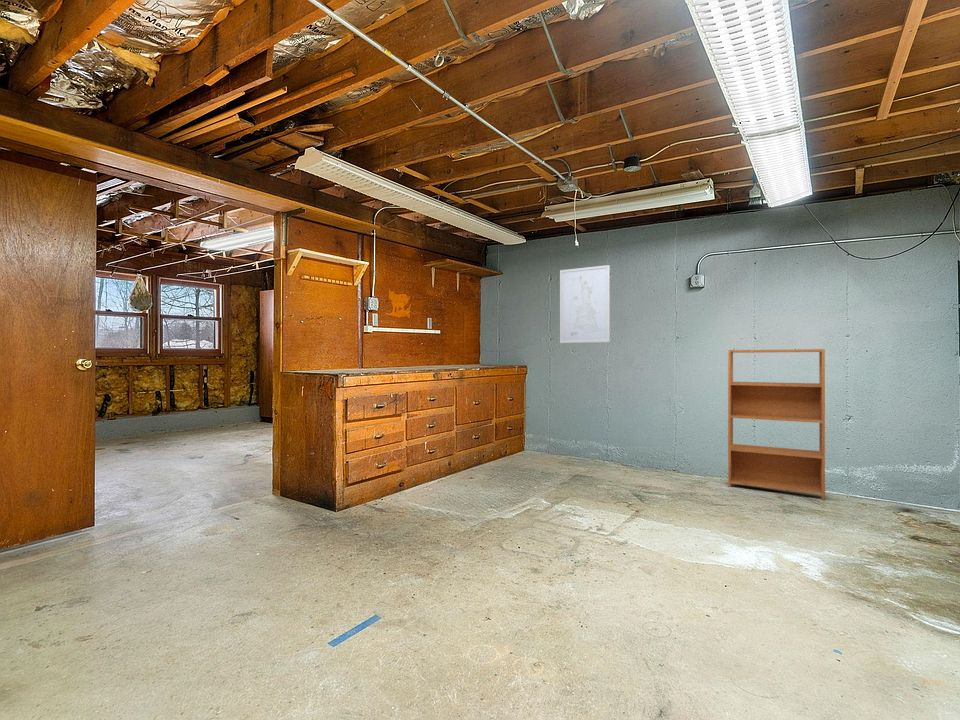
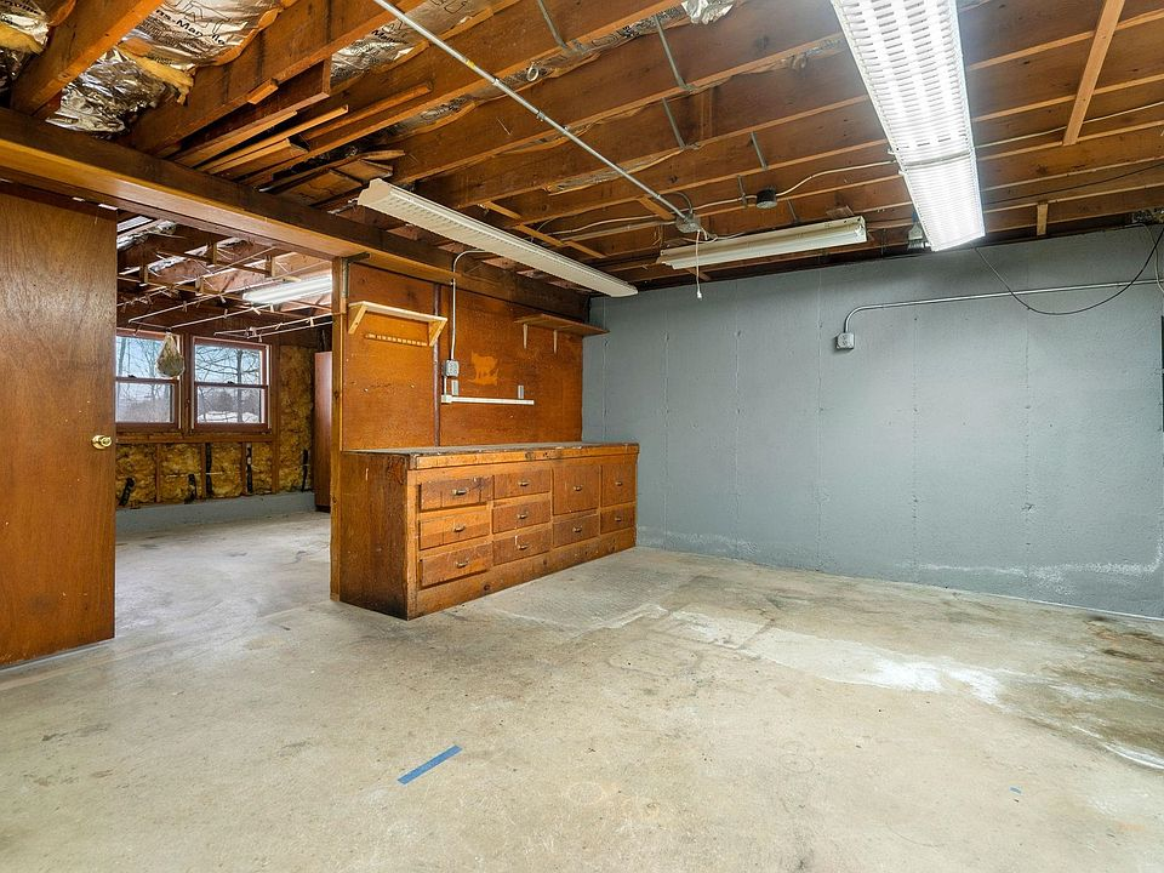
- bookshelf [727,348,826,500]
- wall art [559,264,611,344]
